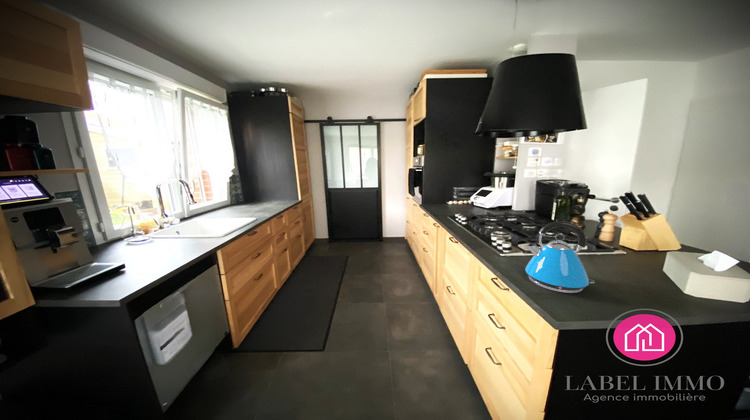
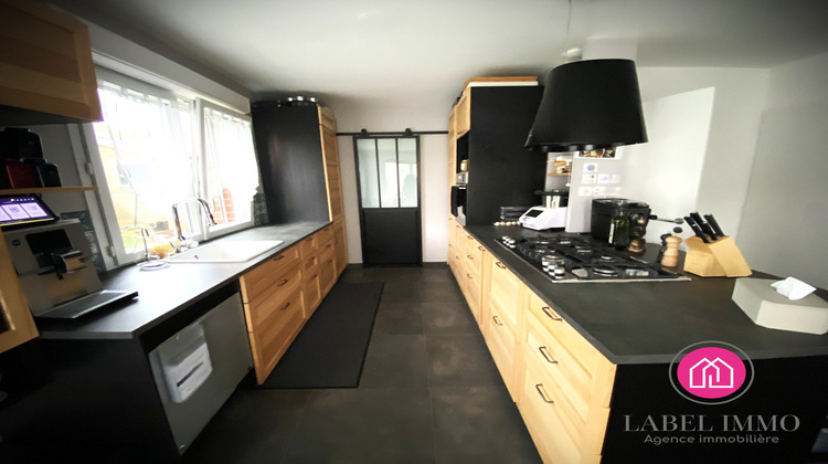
- kettle [524,220,595,294]
